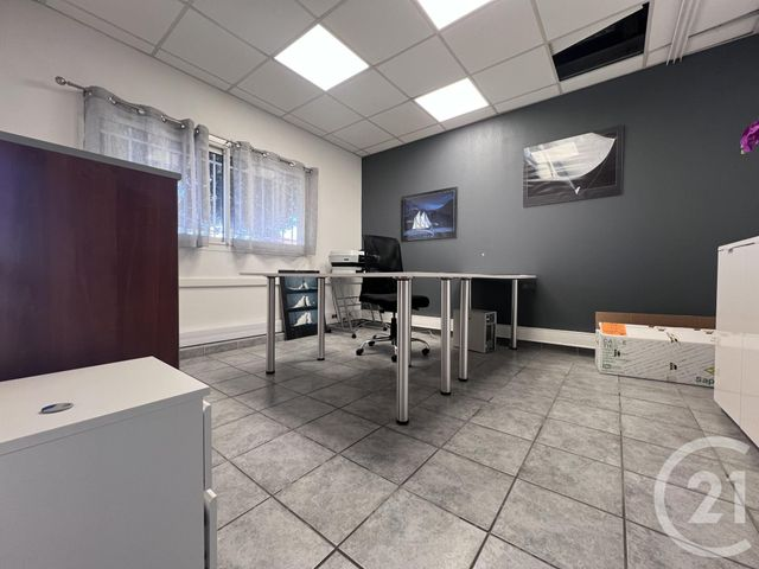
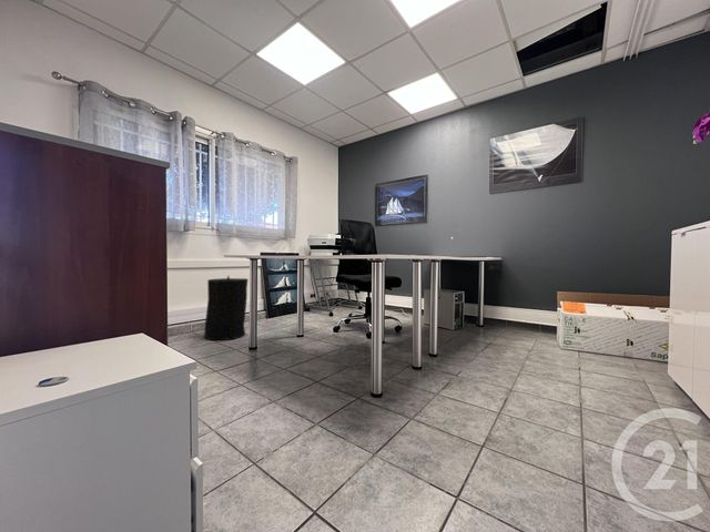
+ trash can [203,275,250,341]
